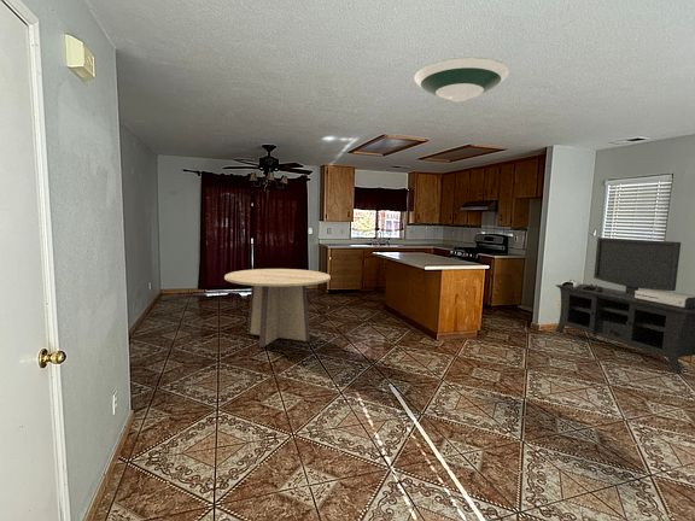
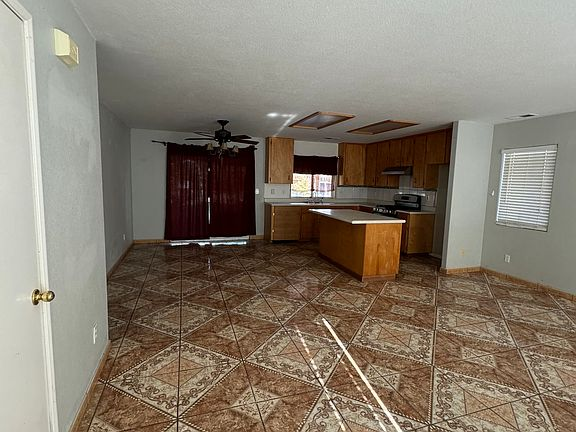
- dining table [223,268,332,349]
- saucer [413,57,510,103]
- media console [555,236,695,374]
